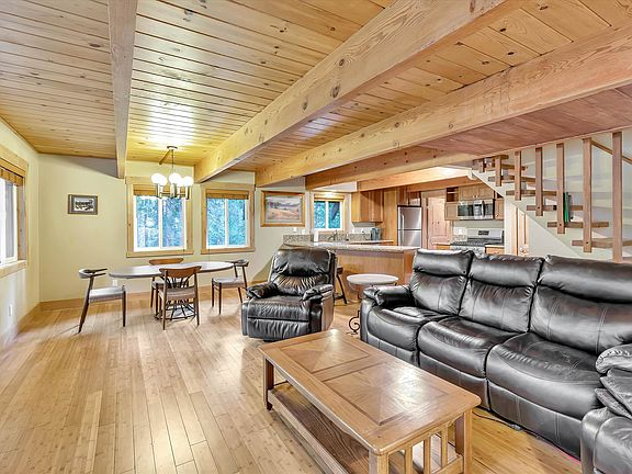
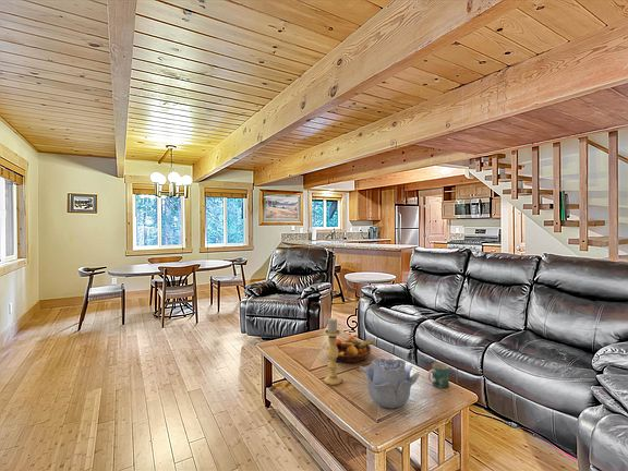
+ mug [427,362,450,389]
+ fruit bowl [326,336,376,364]
+ decorative bowl [359,358,421,409]
+ candle holder [323,317,342,386]
